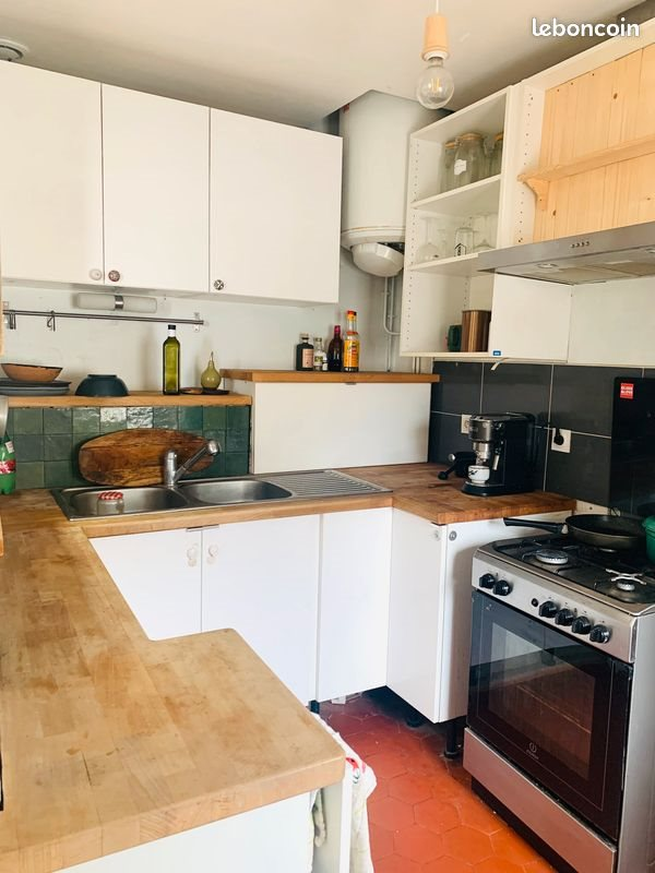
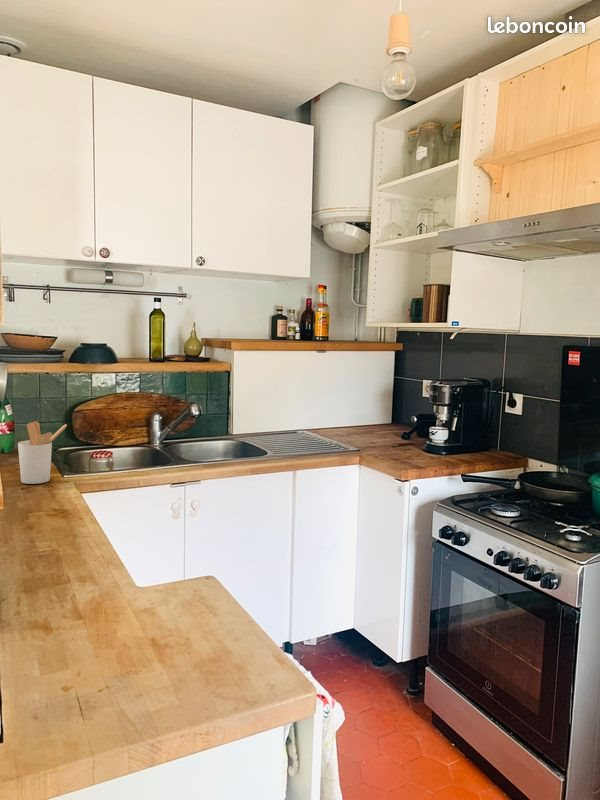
+ utensil holder [17,420,68,485]
